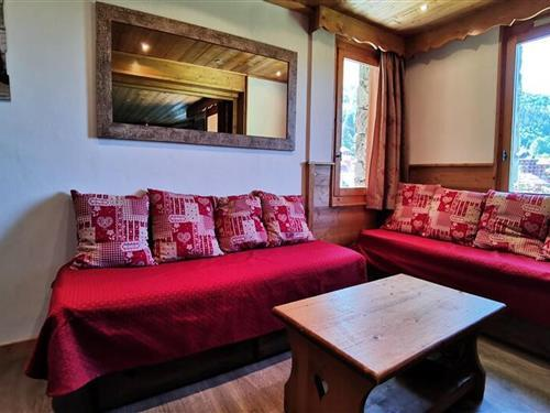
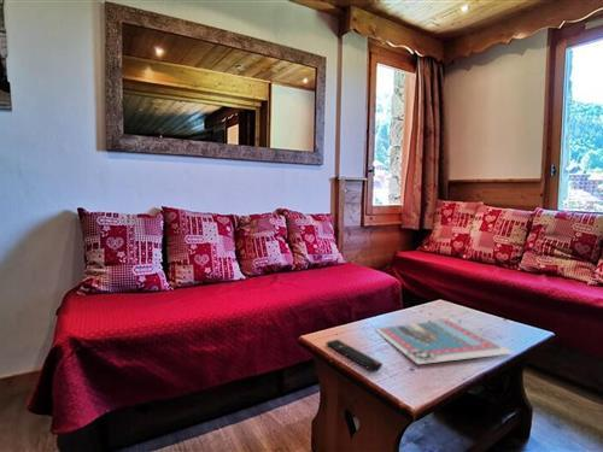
+ remote control [324,339,384,372]
+ postcard [373,318,515,365]
